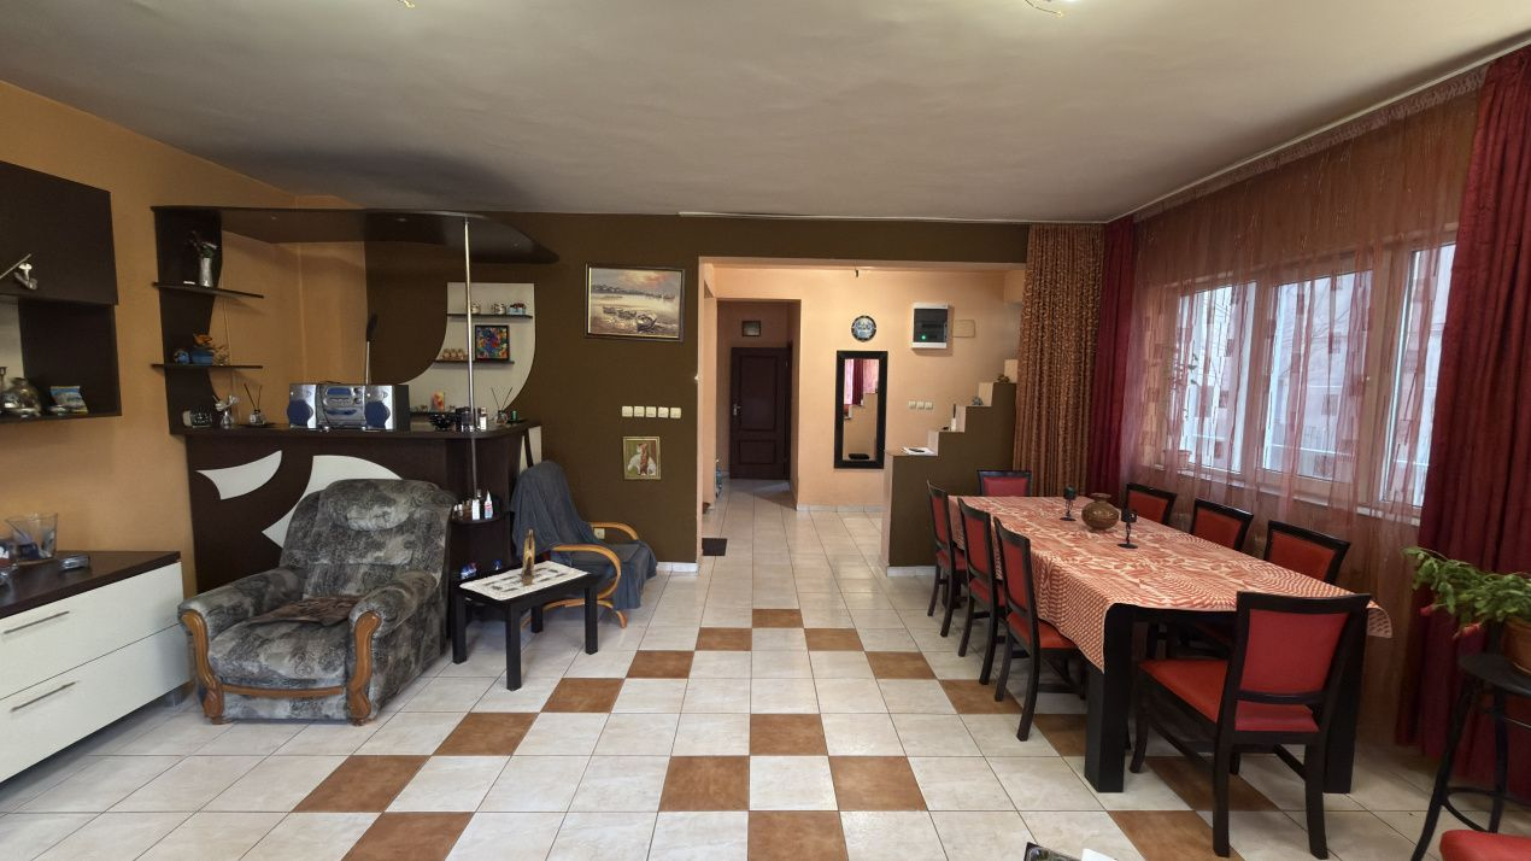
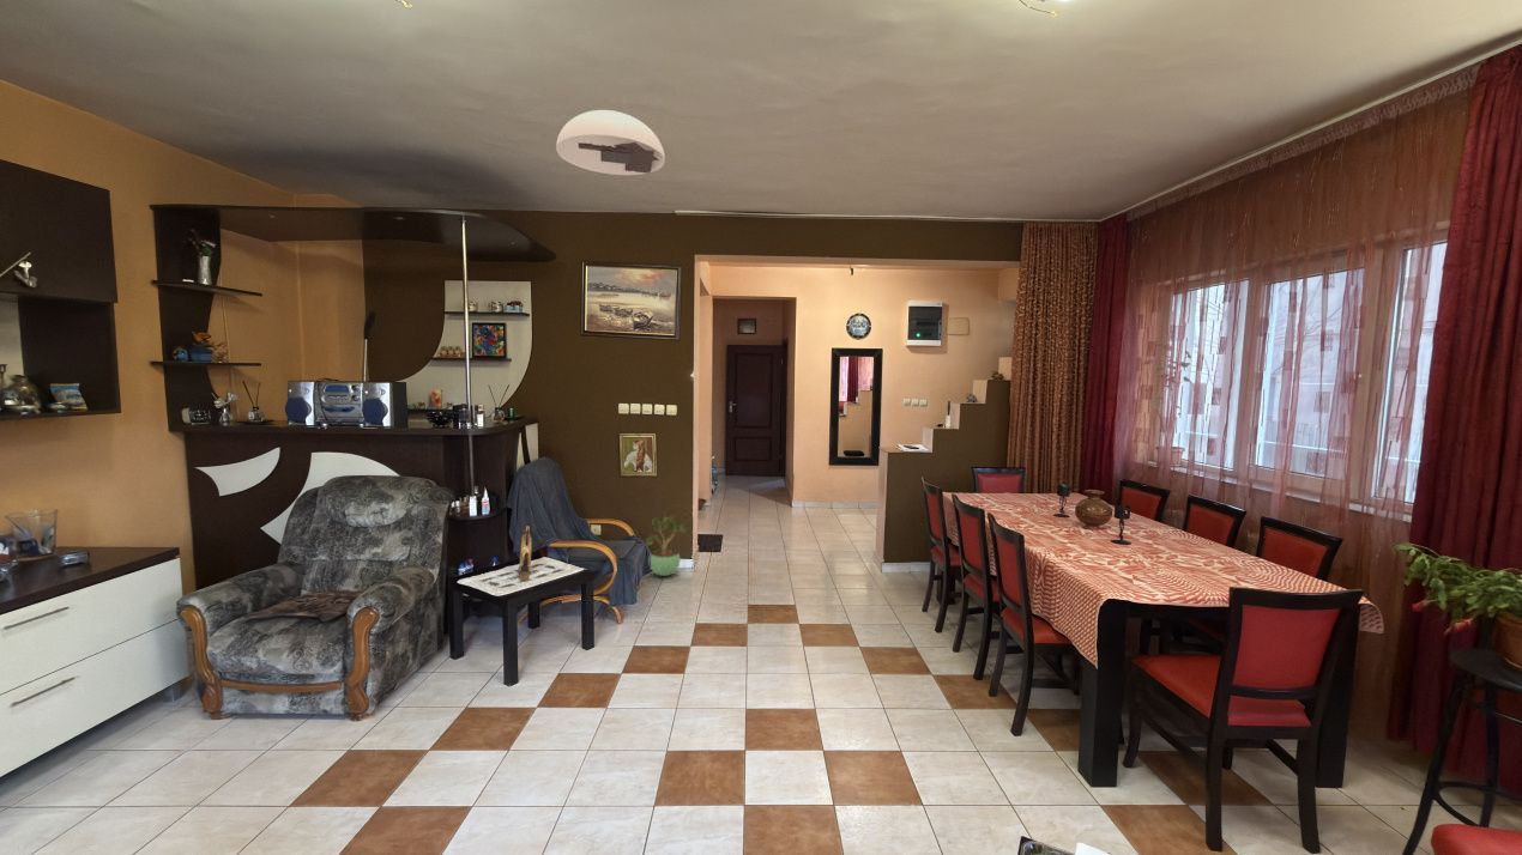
+ potted plant [644,515,688,577]
+ ceiling light [555,109,666,176]
